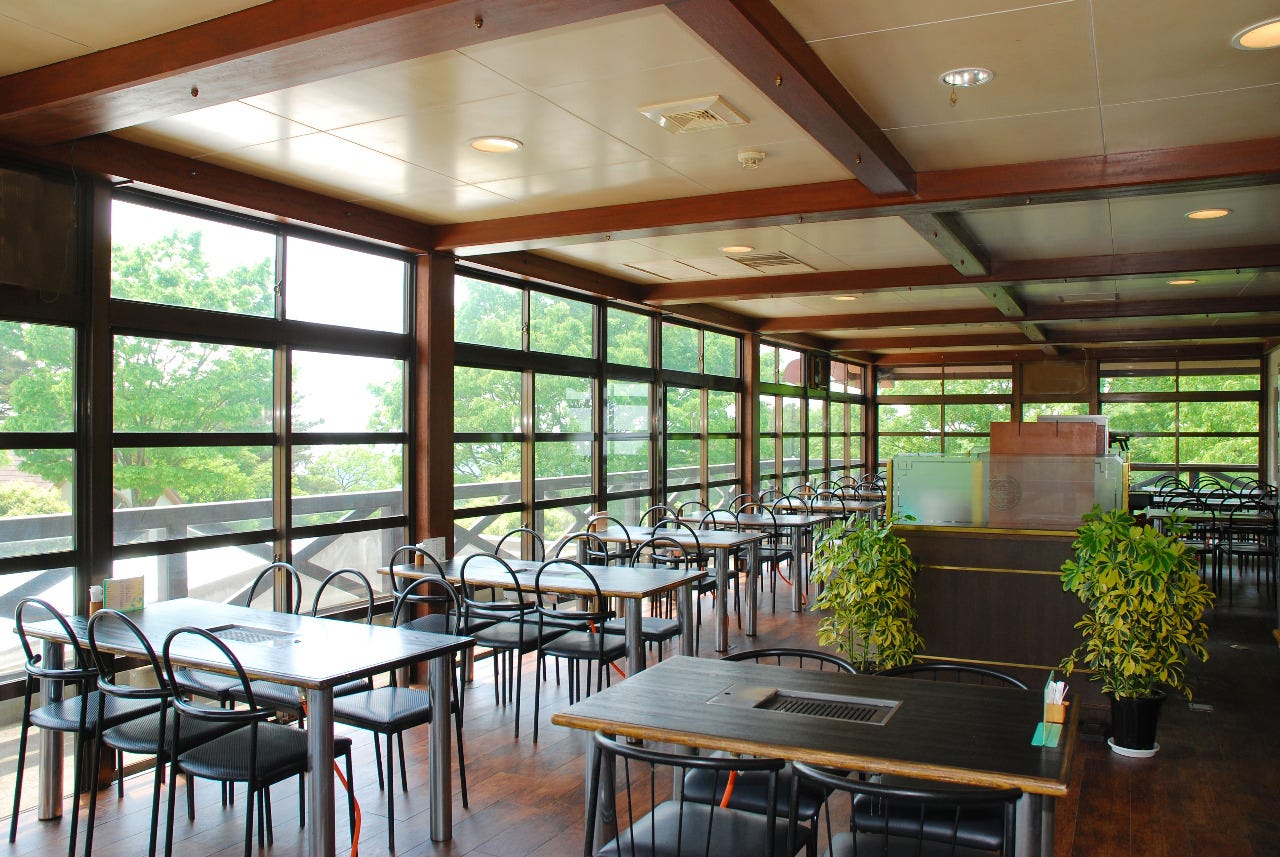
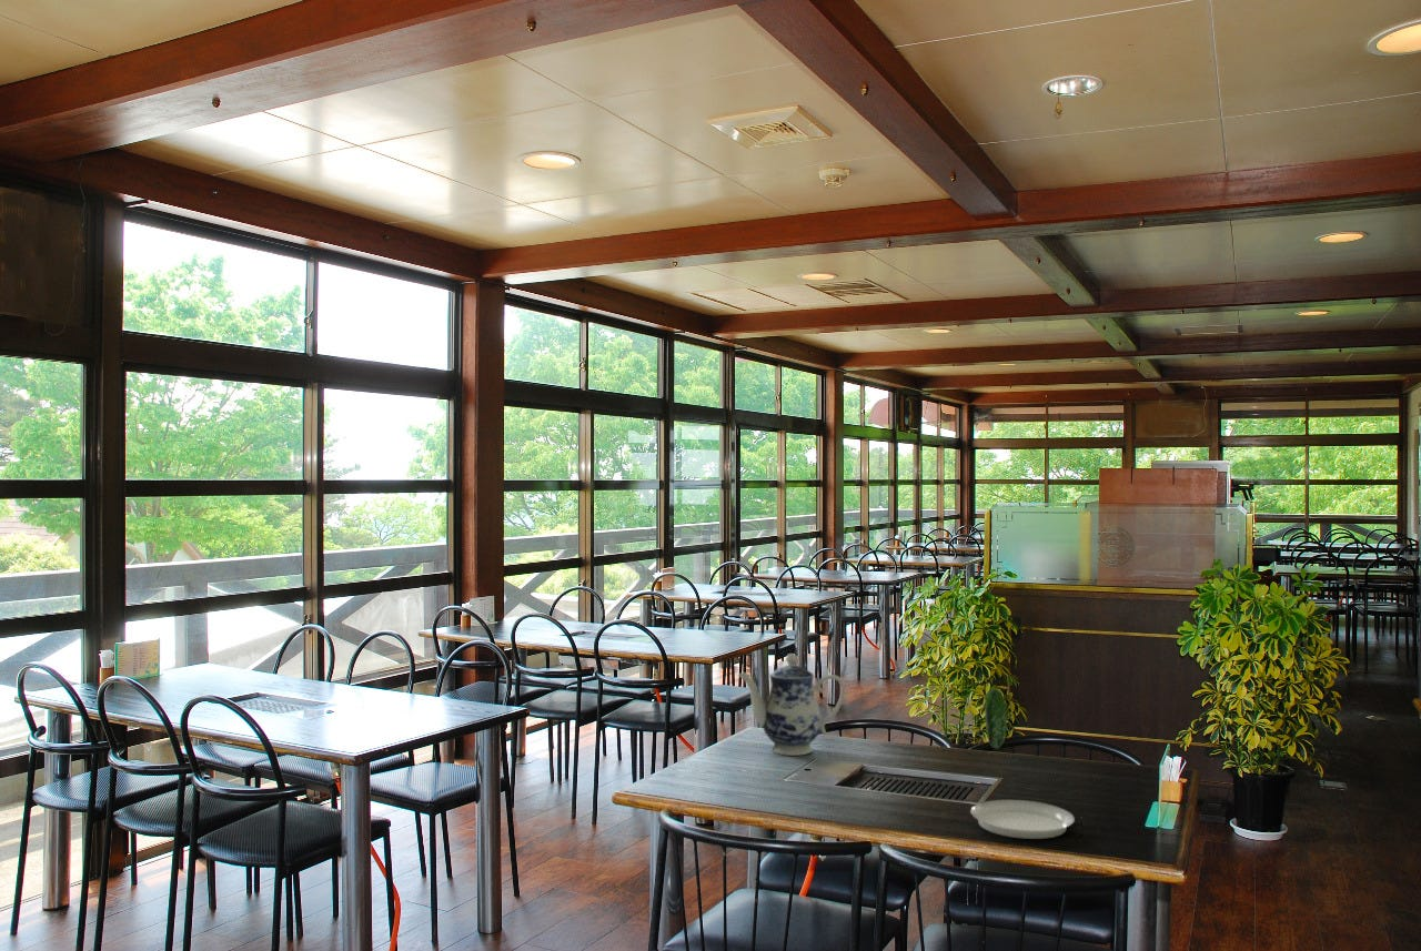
+ teapot [737,652,846,757]
+ plate [969,687,1076,840]
